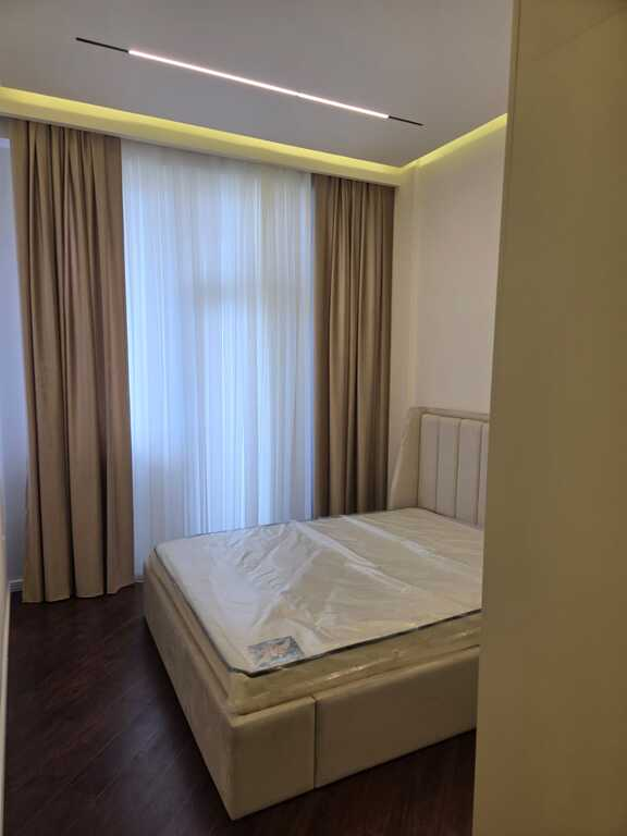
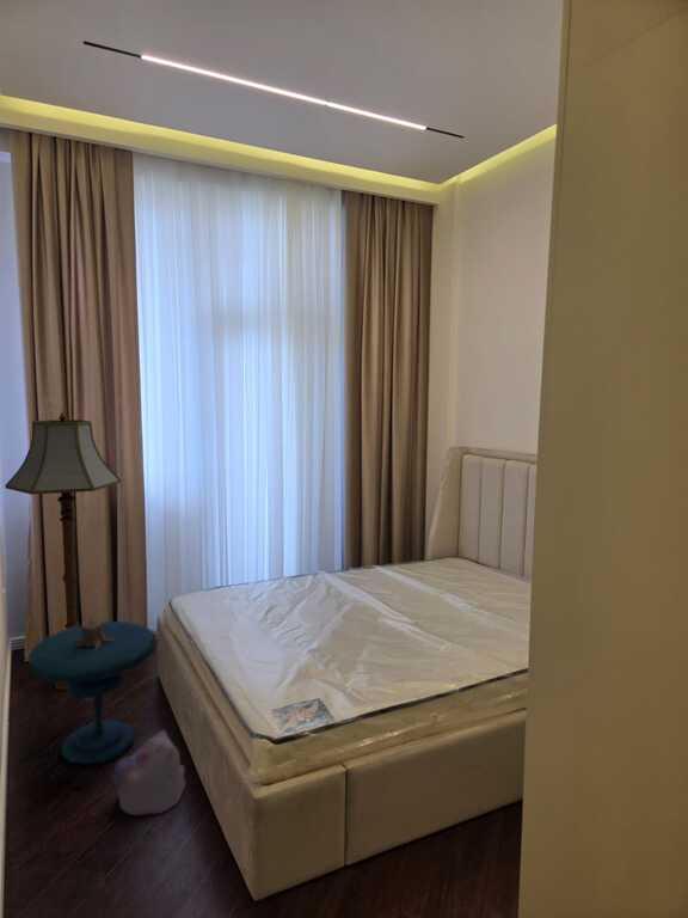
+ floor lamp [4,411,122,692]
+ side table [27,617,158,766]
+ plush toy [111,729,186,816]
